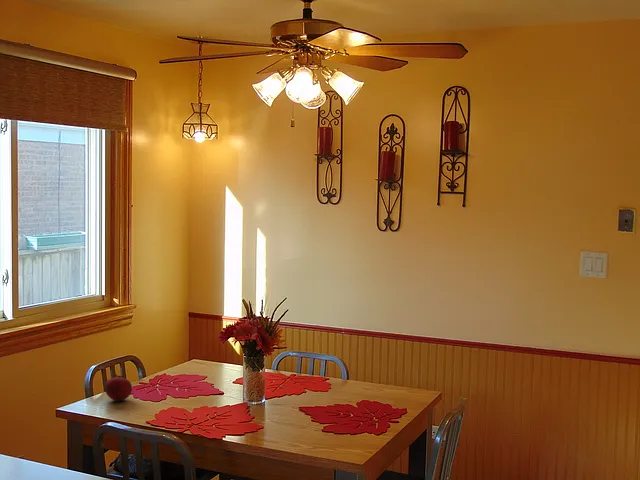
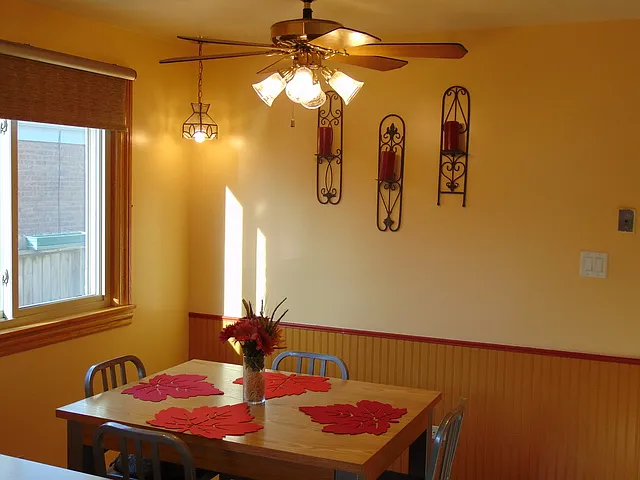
- fruit [104,373,133,401]
